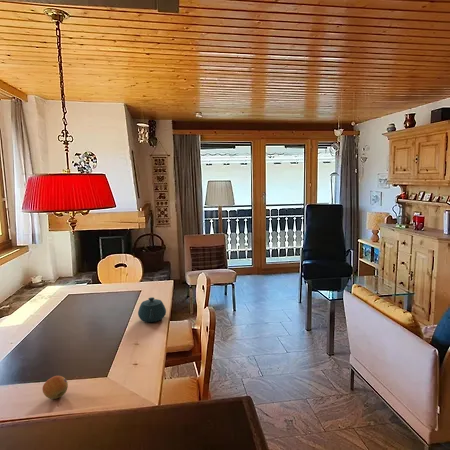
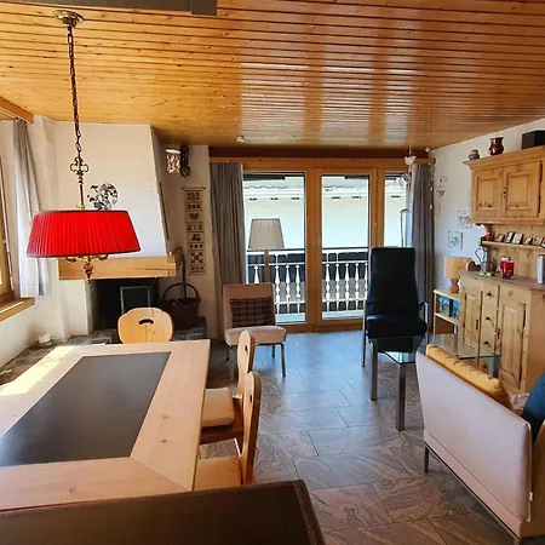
- fruit [41,375,69,400]
- teapot [137,296,167,323]
